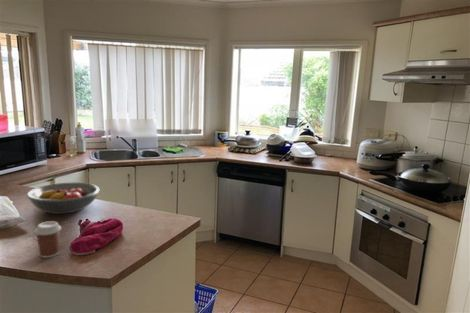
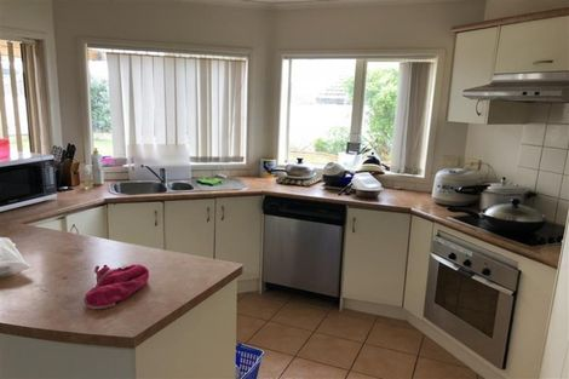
- coffee cup [33,220,62,259]
- fruit bowl [26,182,101,215]
